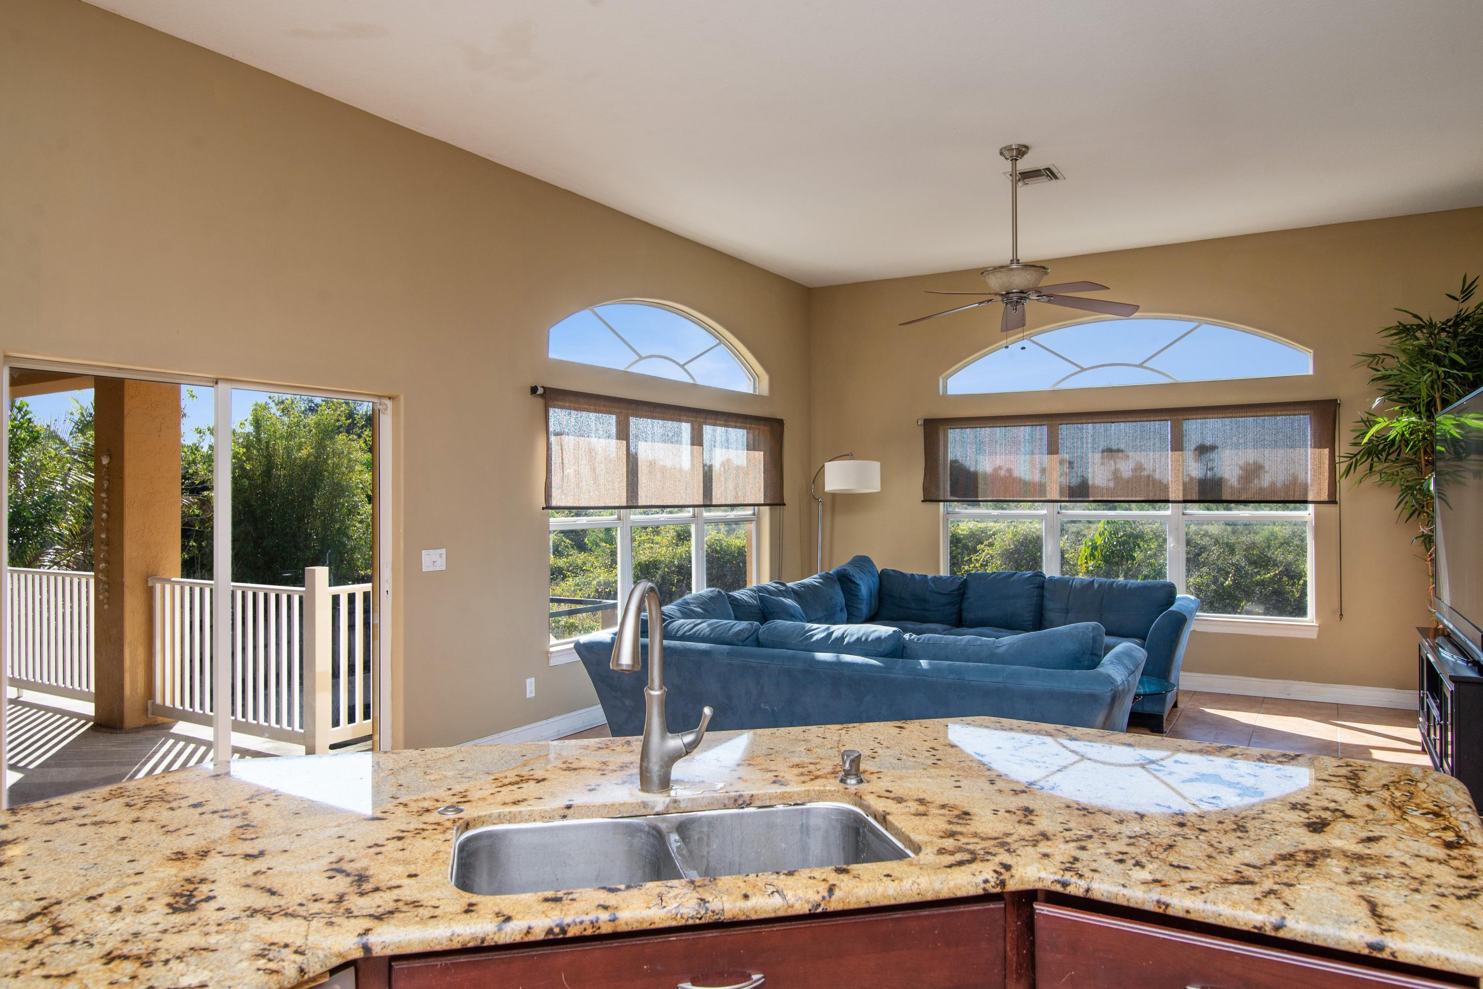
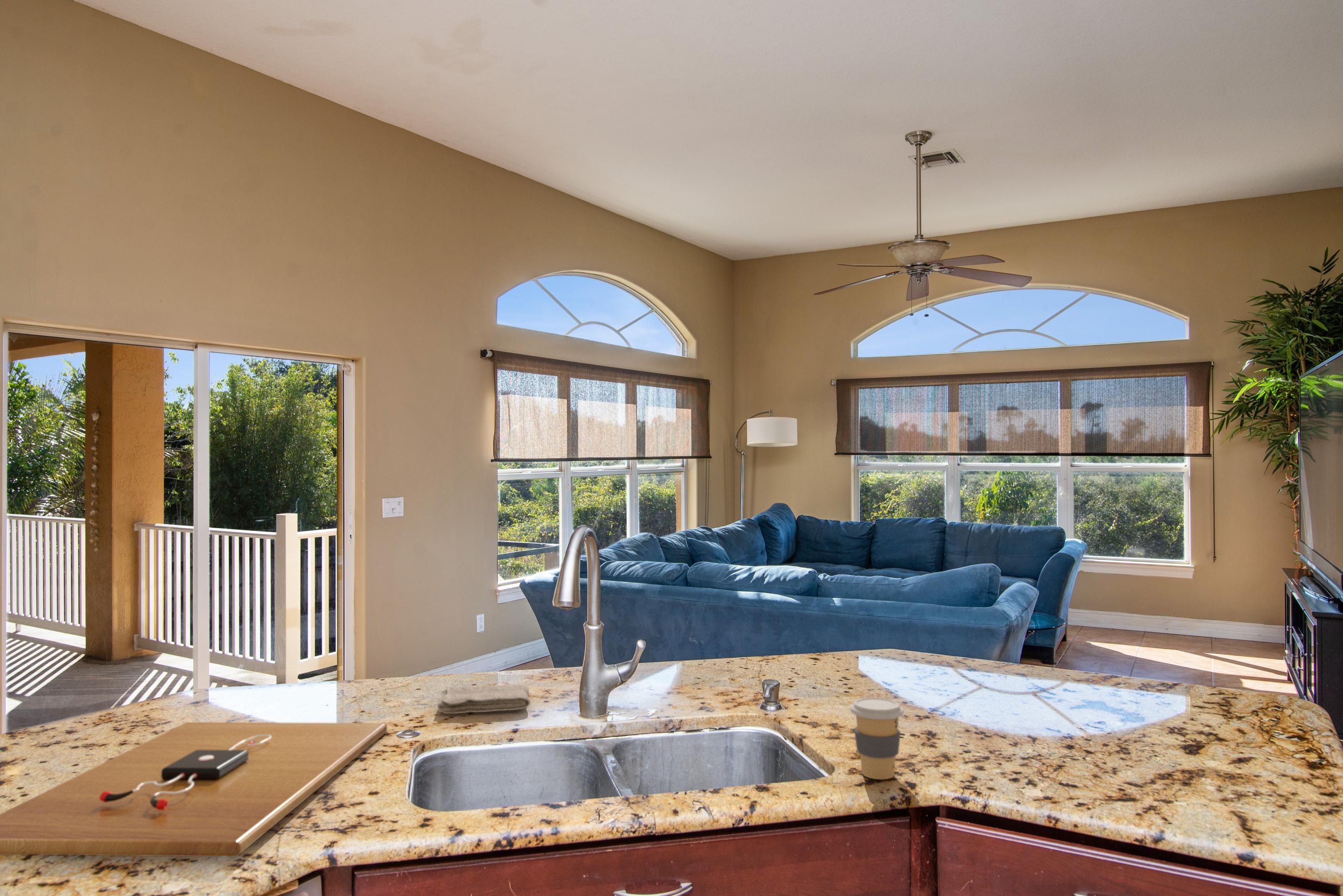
+ coffee cup [850,697,904,780]
+ cutting board [0,722,388,858]
+ washcloth [437,684,530,714]
